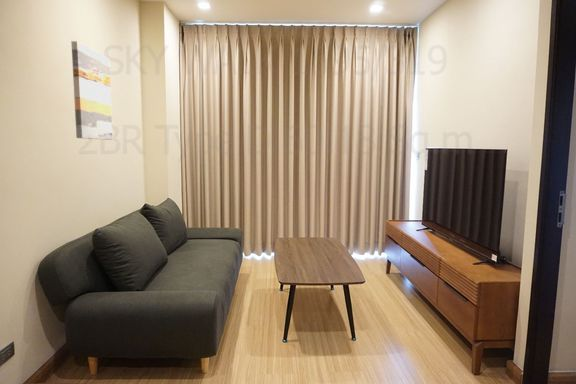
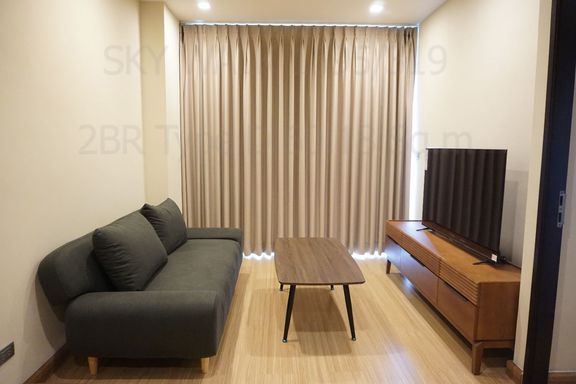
- wall art [70,40,113,141]
